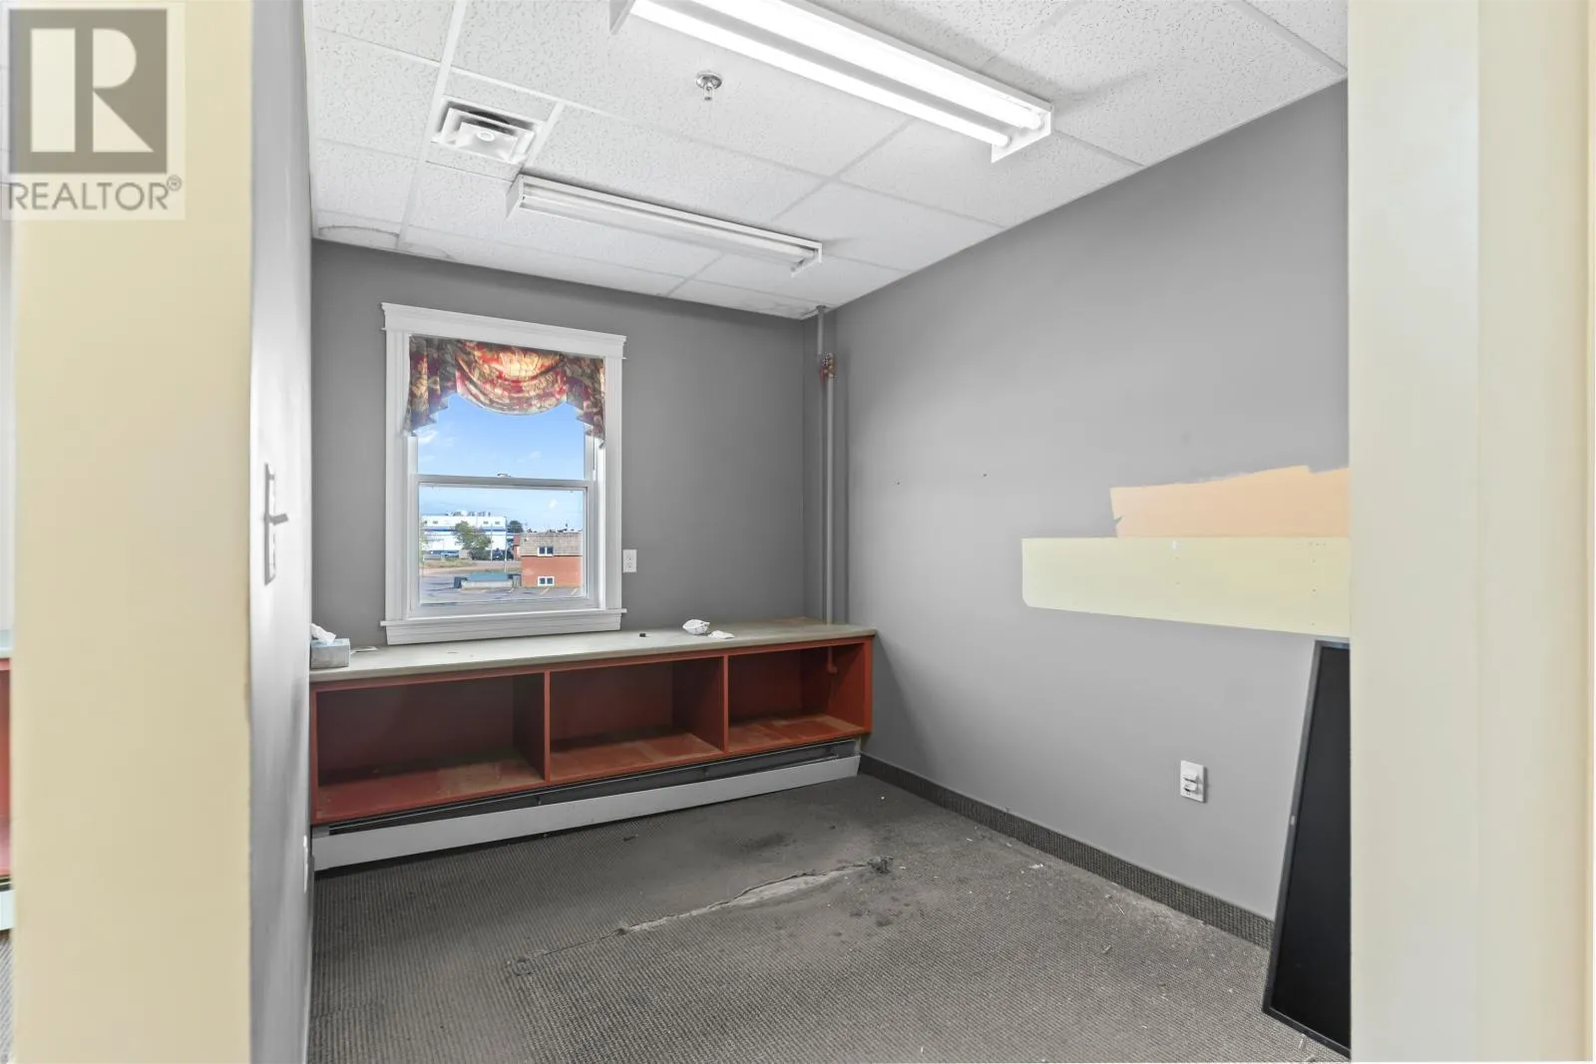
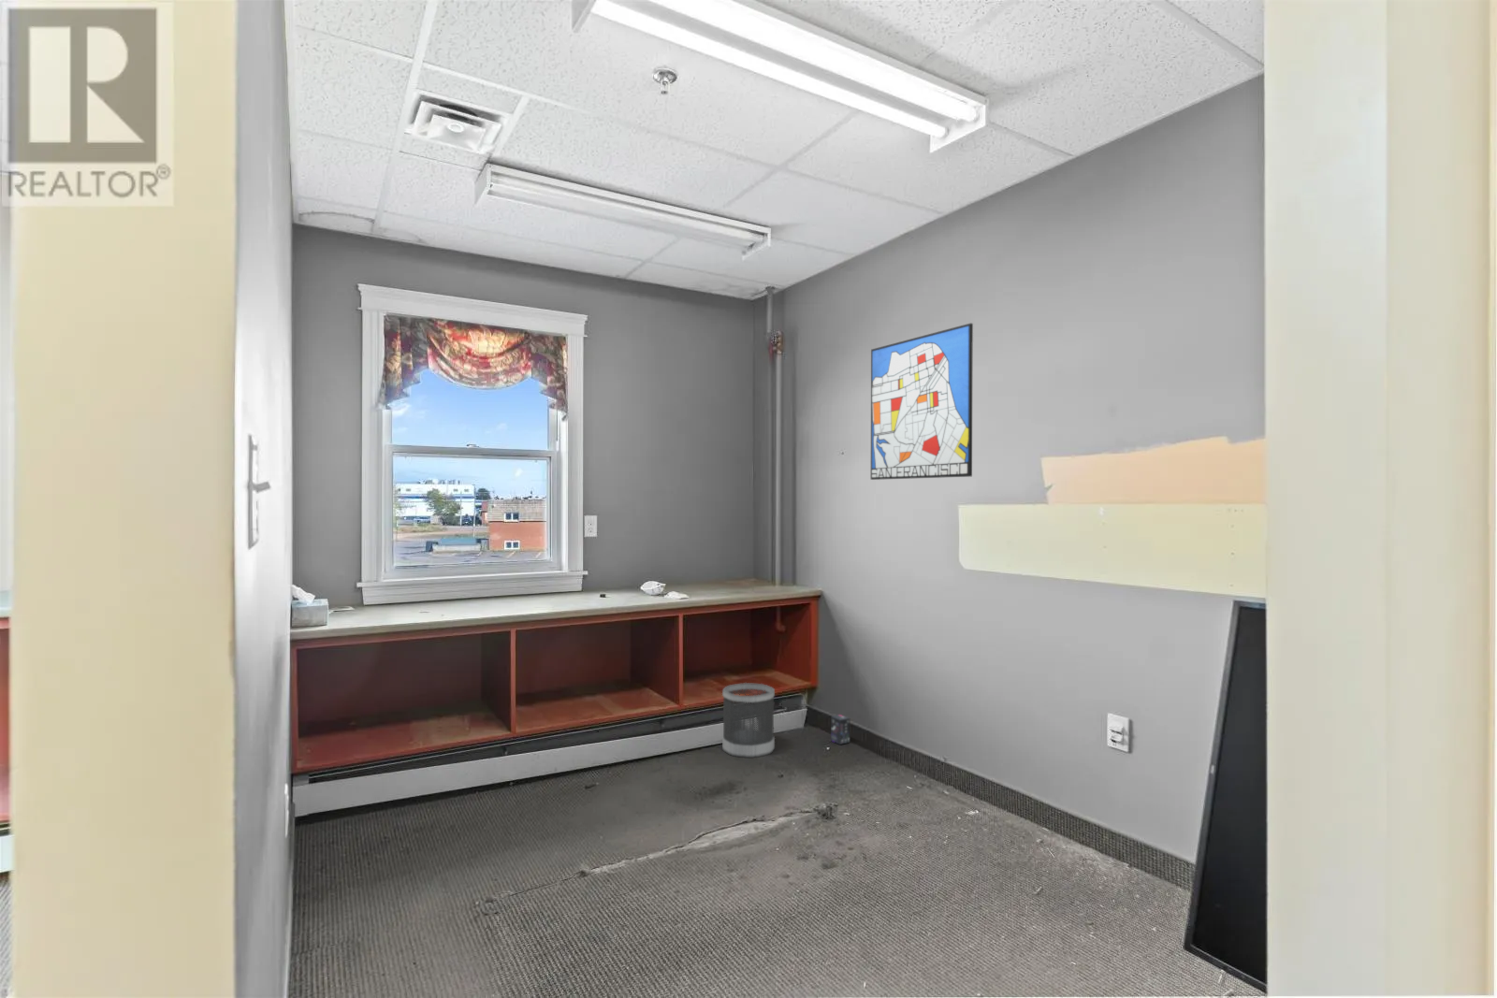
+ wall art [870,323,973,481]
+ wastebasket [722,682,775,759]
+ box [830,714,851,745]
